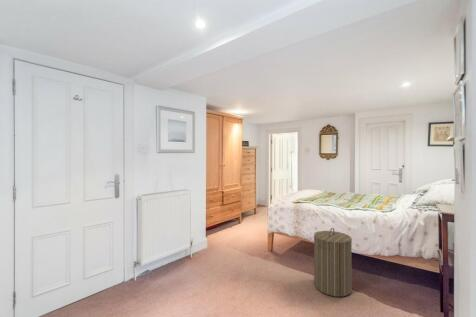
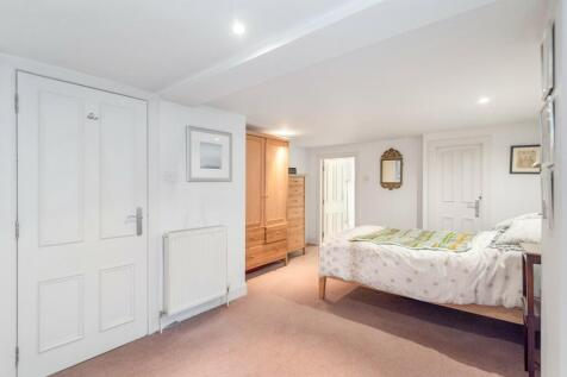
- laundry hamper [313,227,353,298]
